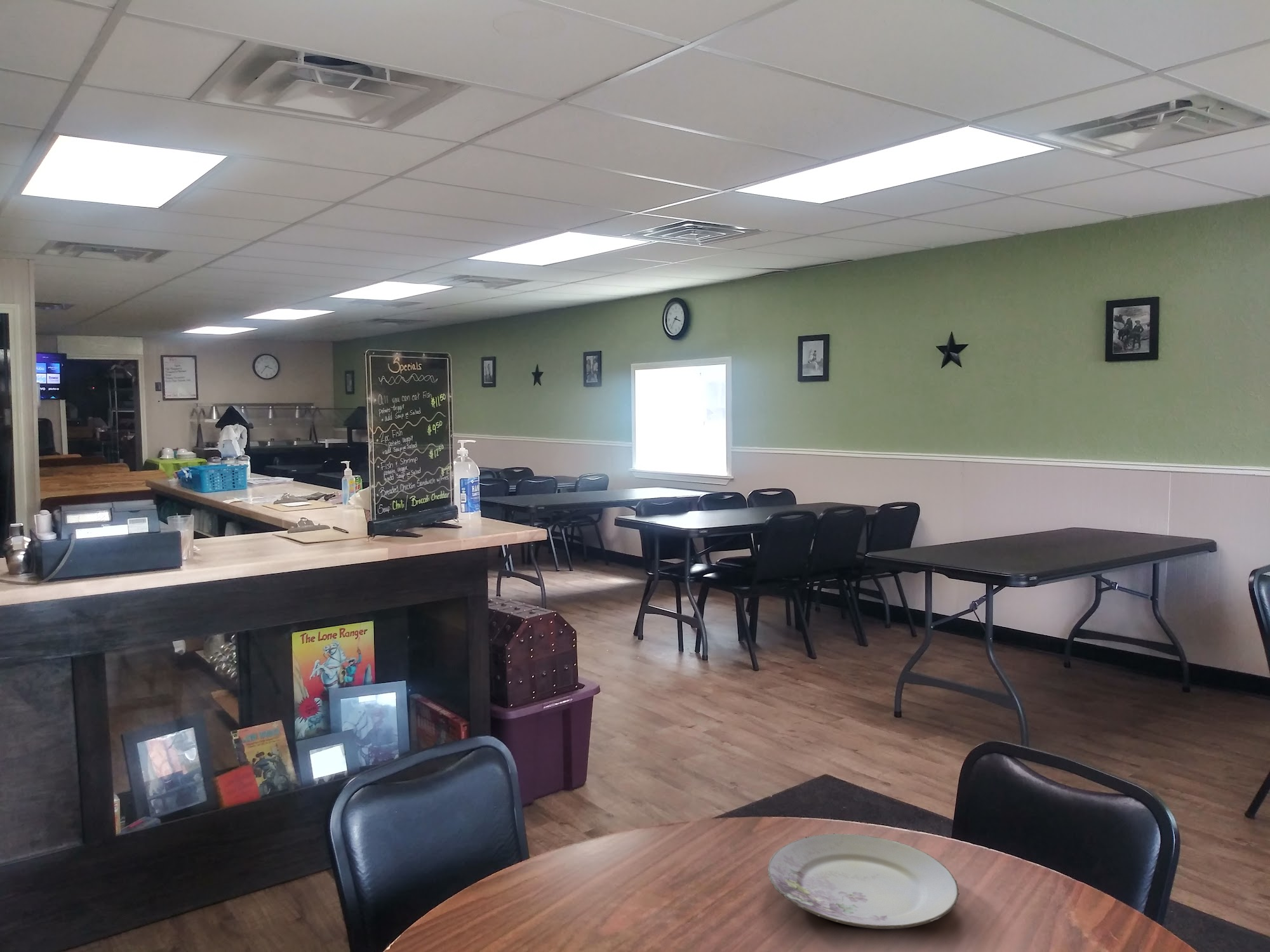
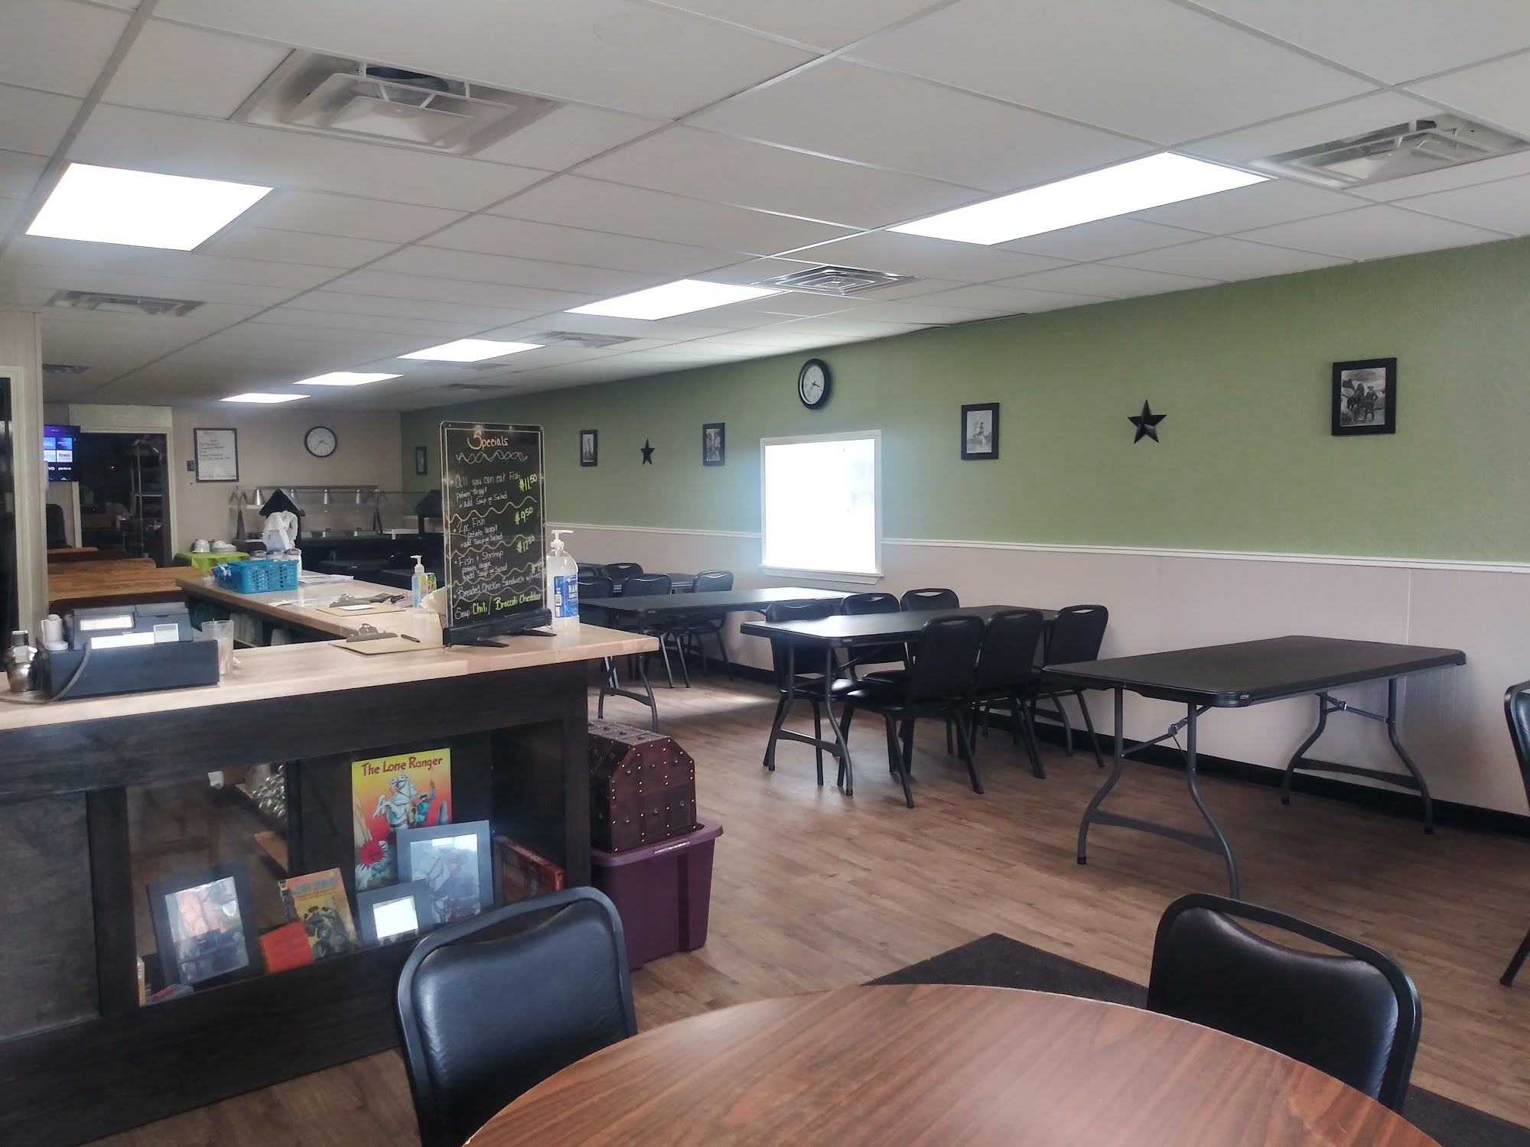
- plate [767,833,960,929]
